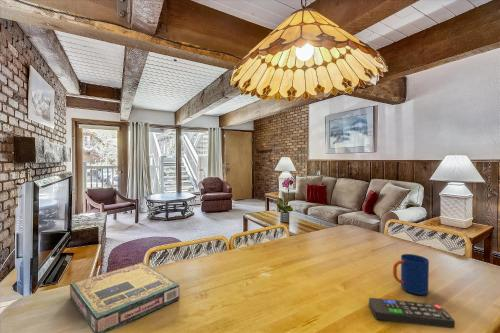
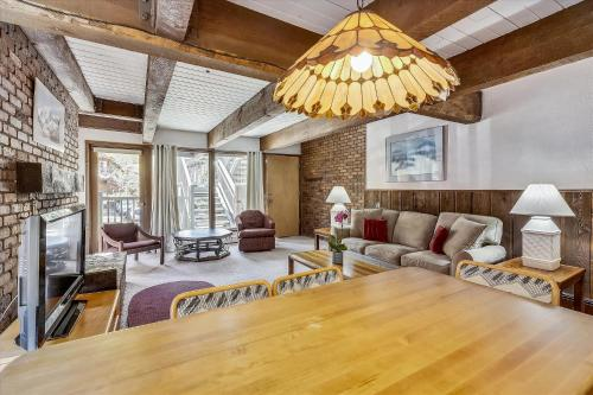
- video game box [69,261,180,333]
- mug [392,253,430,296]
- remote control [368,297,456,329]
